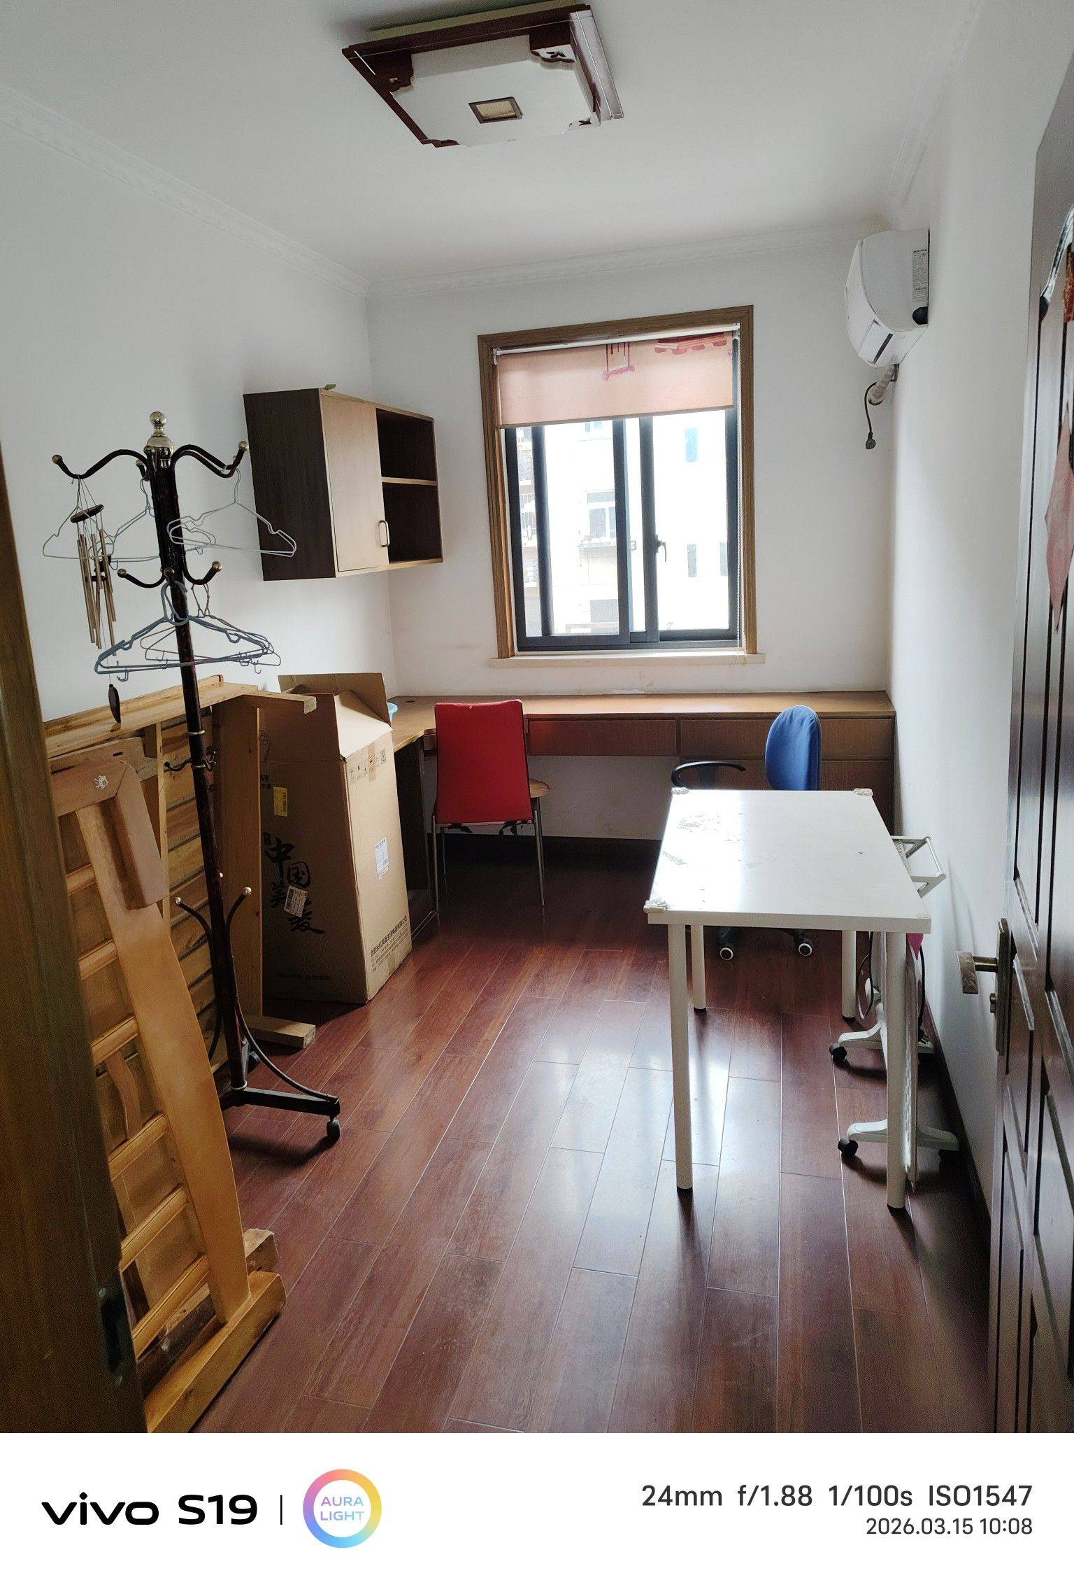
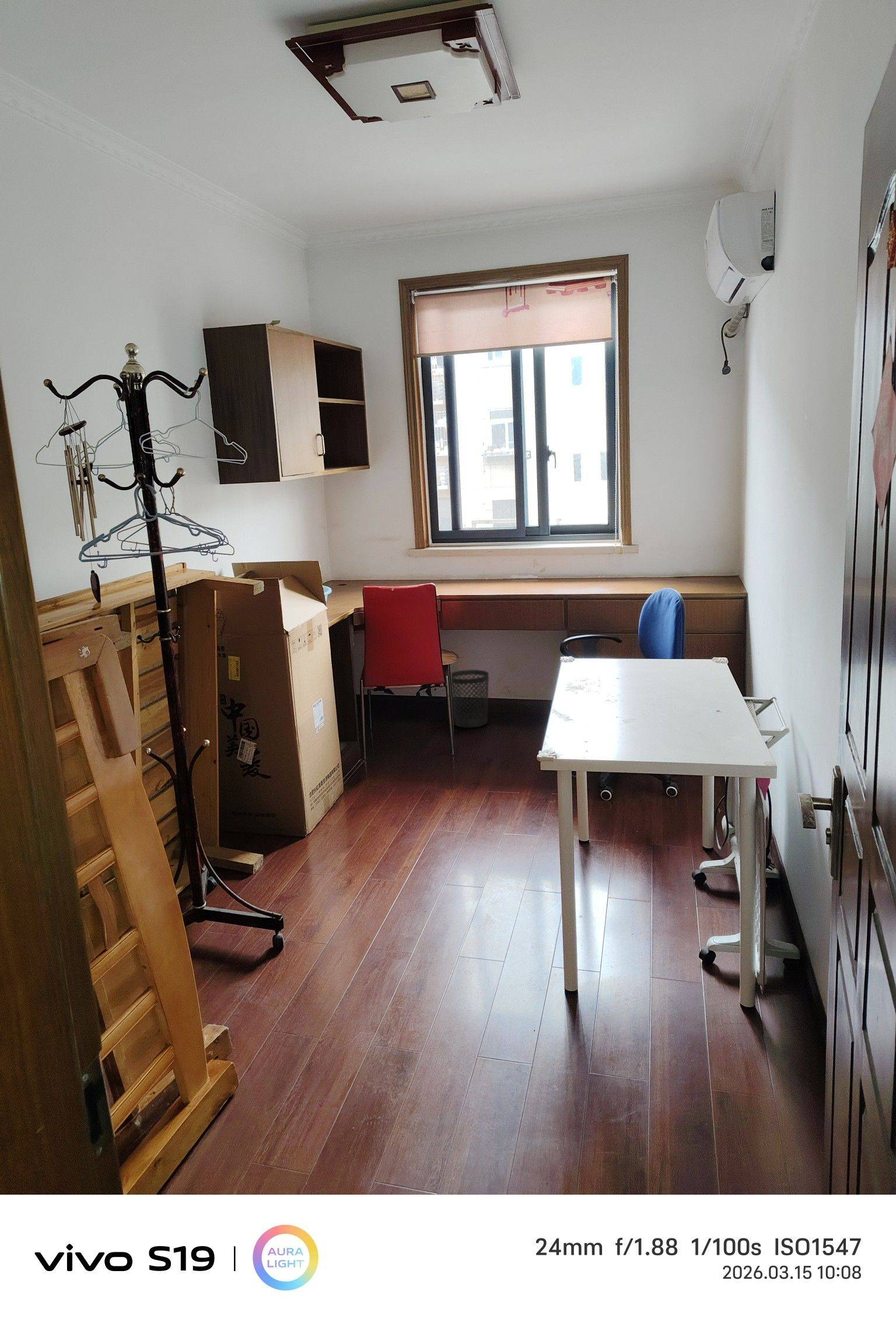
+ wastebasket [451,669,489,728]
